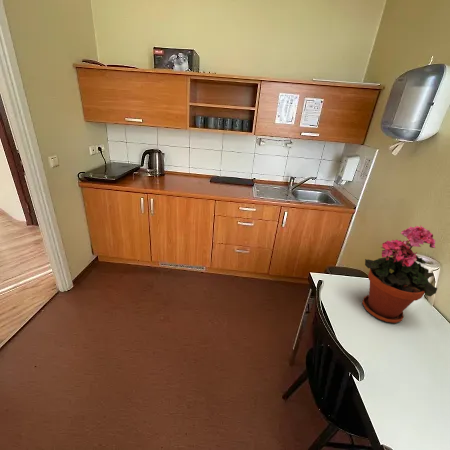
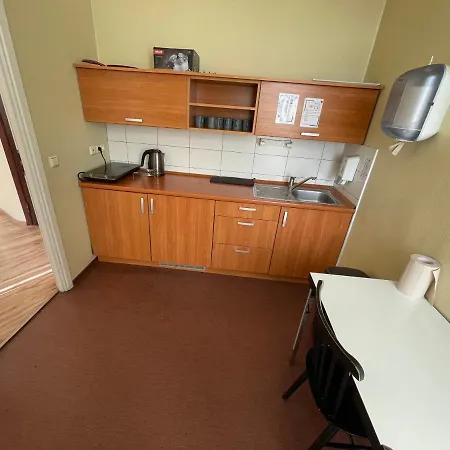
- potted plant [361,224,438,324]
